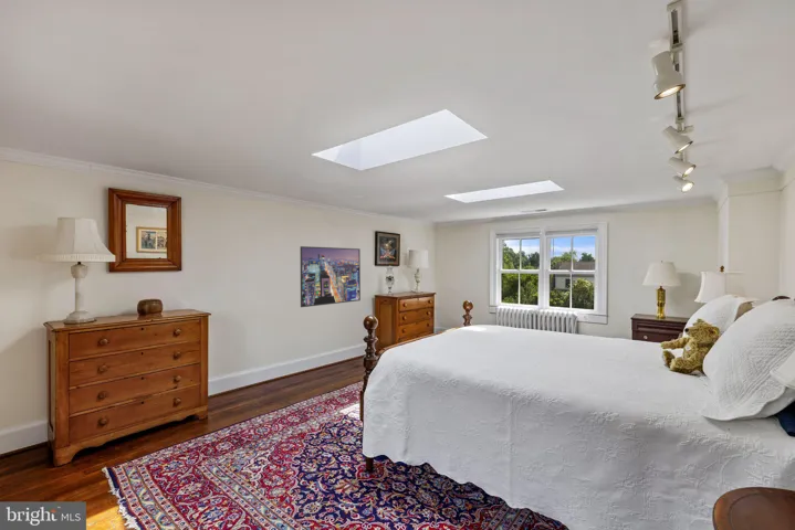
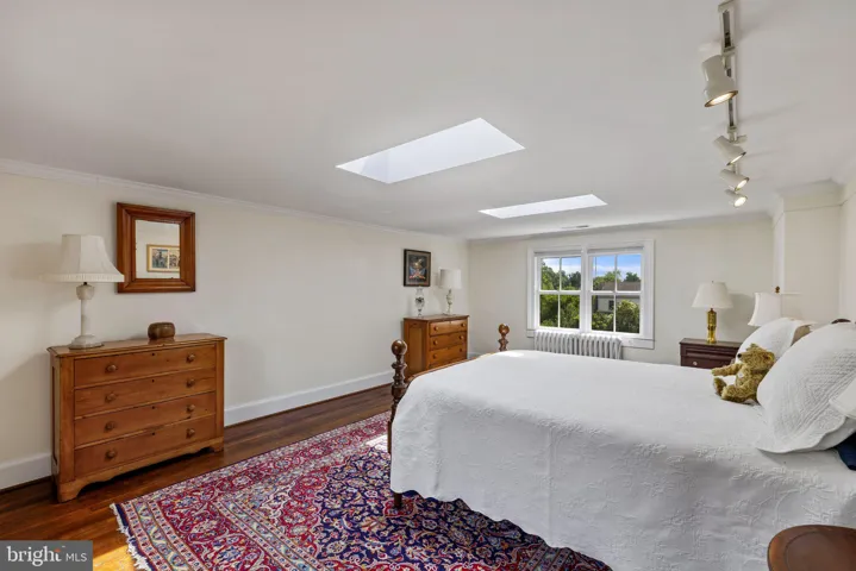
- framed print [300,245,362,308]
